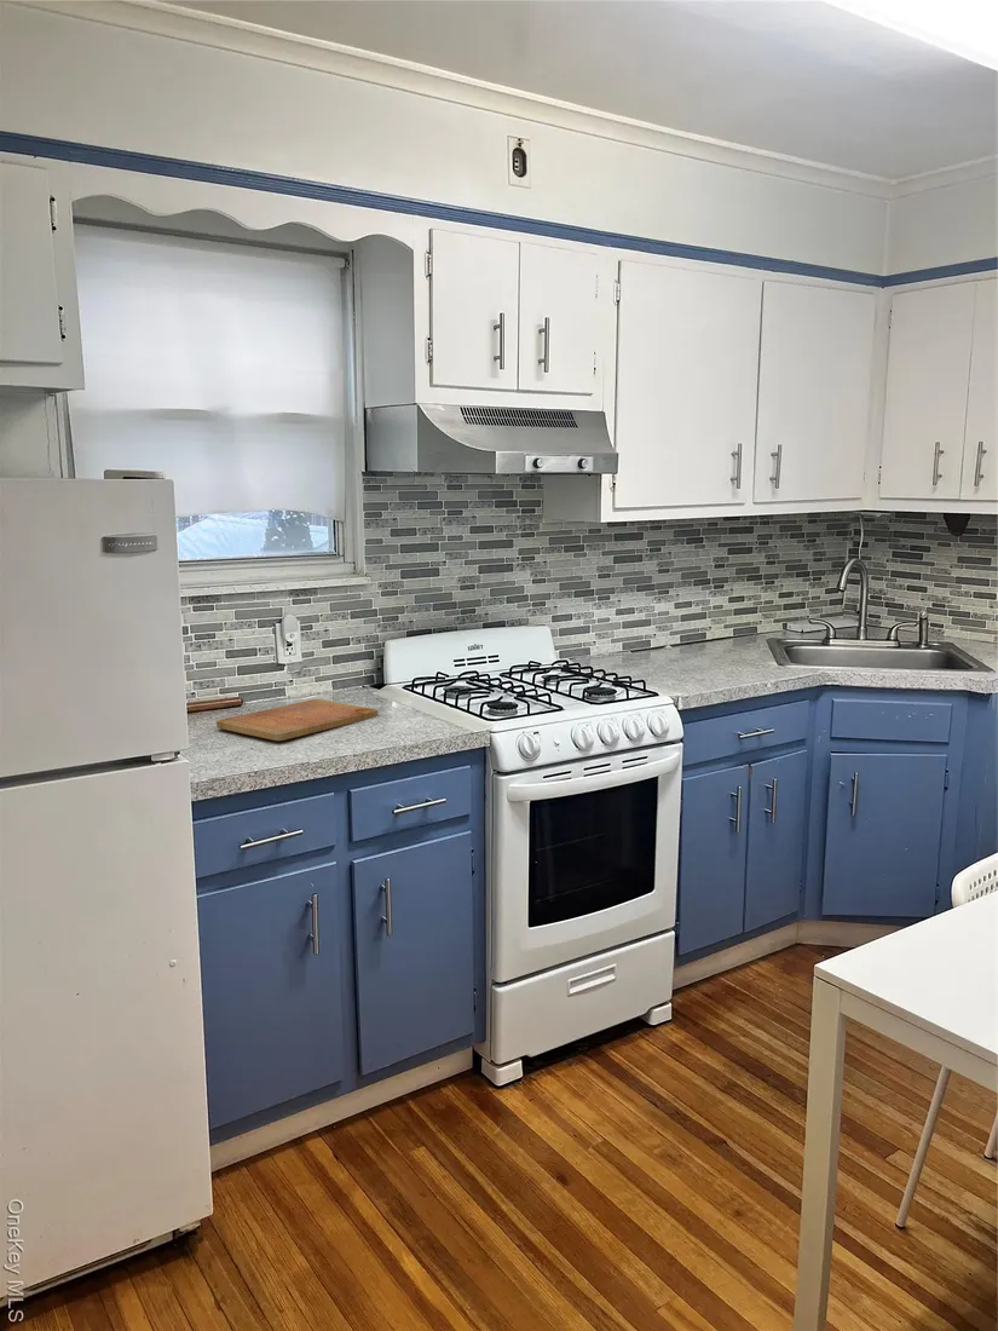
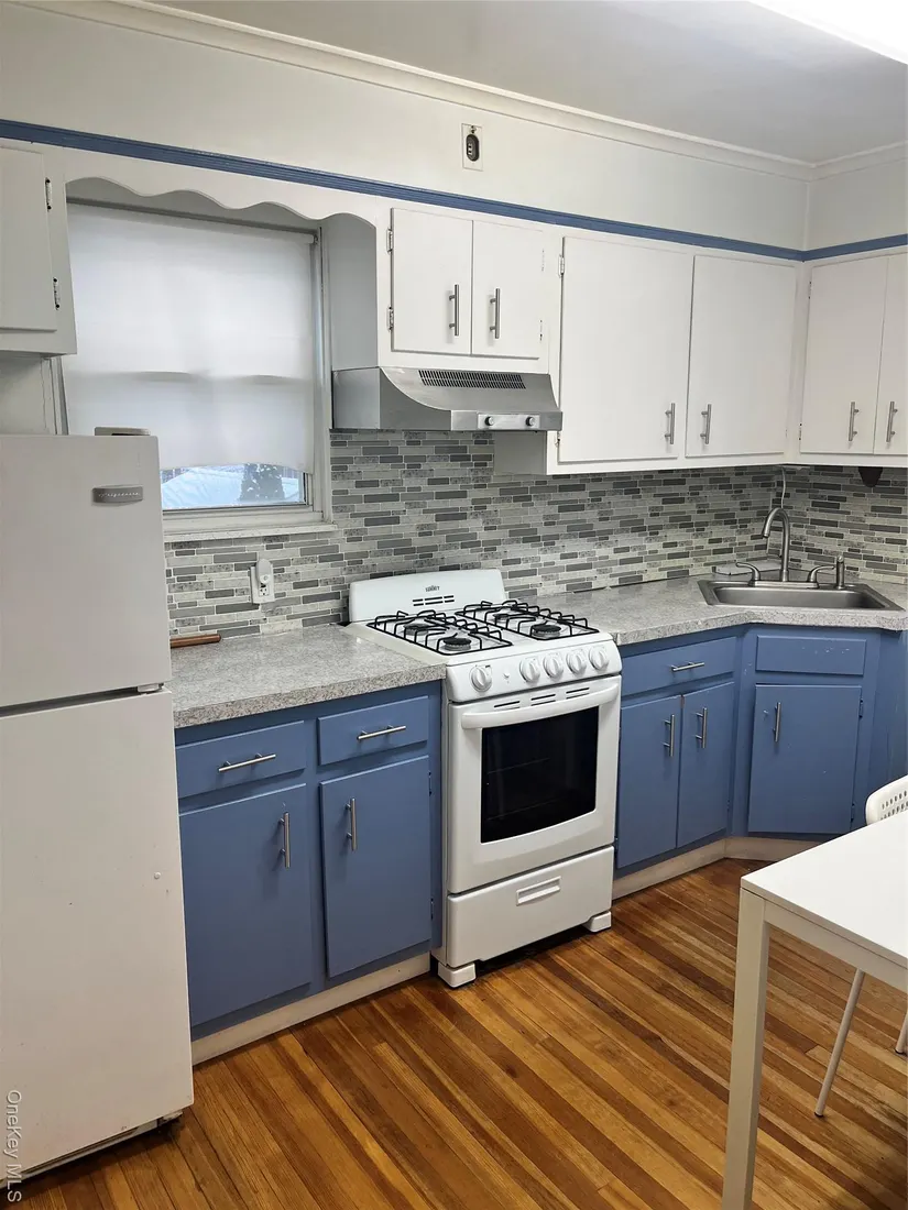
- cutting board [215,698,380,742]
